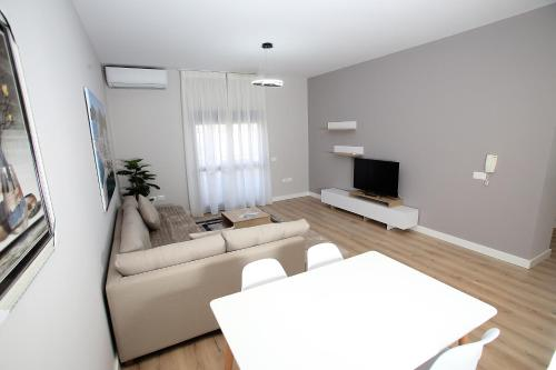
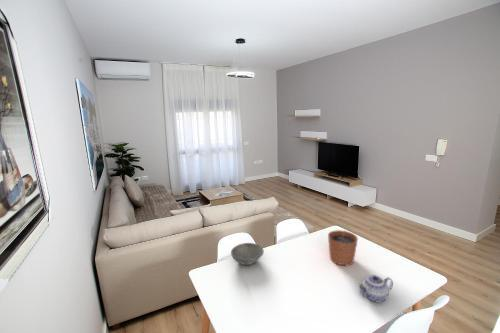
+ bowl [230,242,265,266]
+ teapot [357,274,394,304]
+ plant pot [327,222,359,267]
